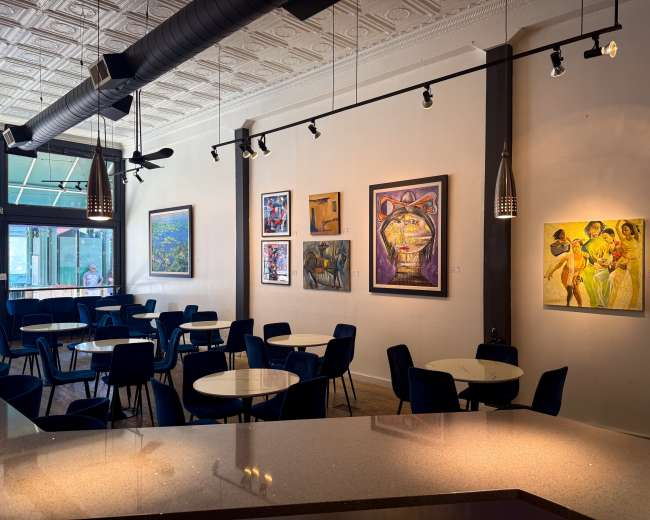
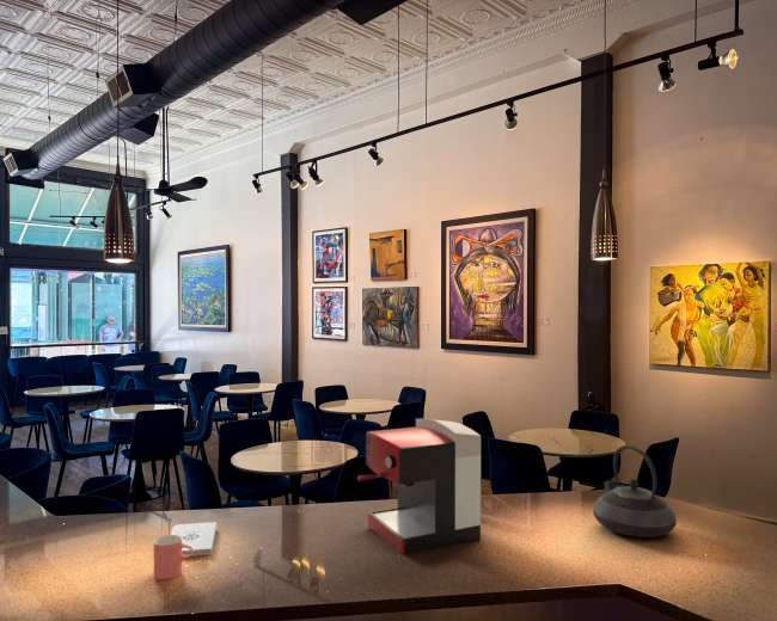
+ coffee maker [356,418,482,555]
+ teapot [592,444,678,539]
+ cup [153,534,194,580]
+ notepad [170,521,218,558]
